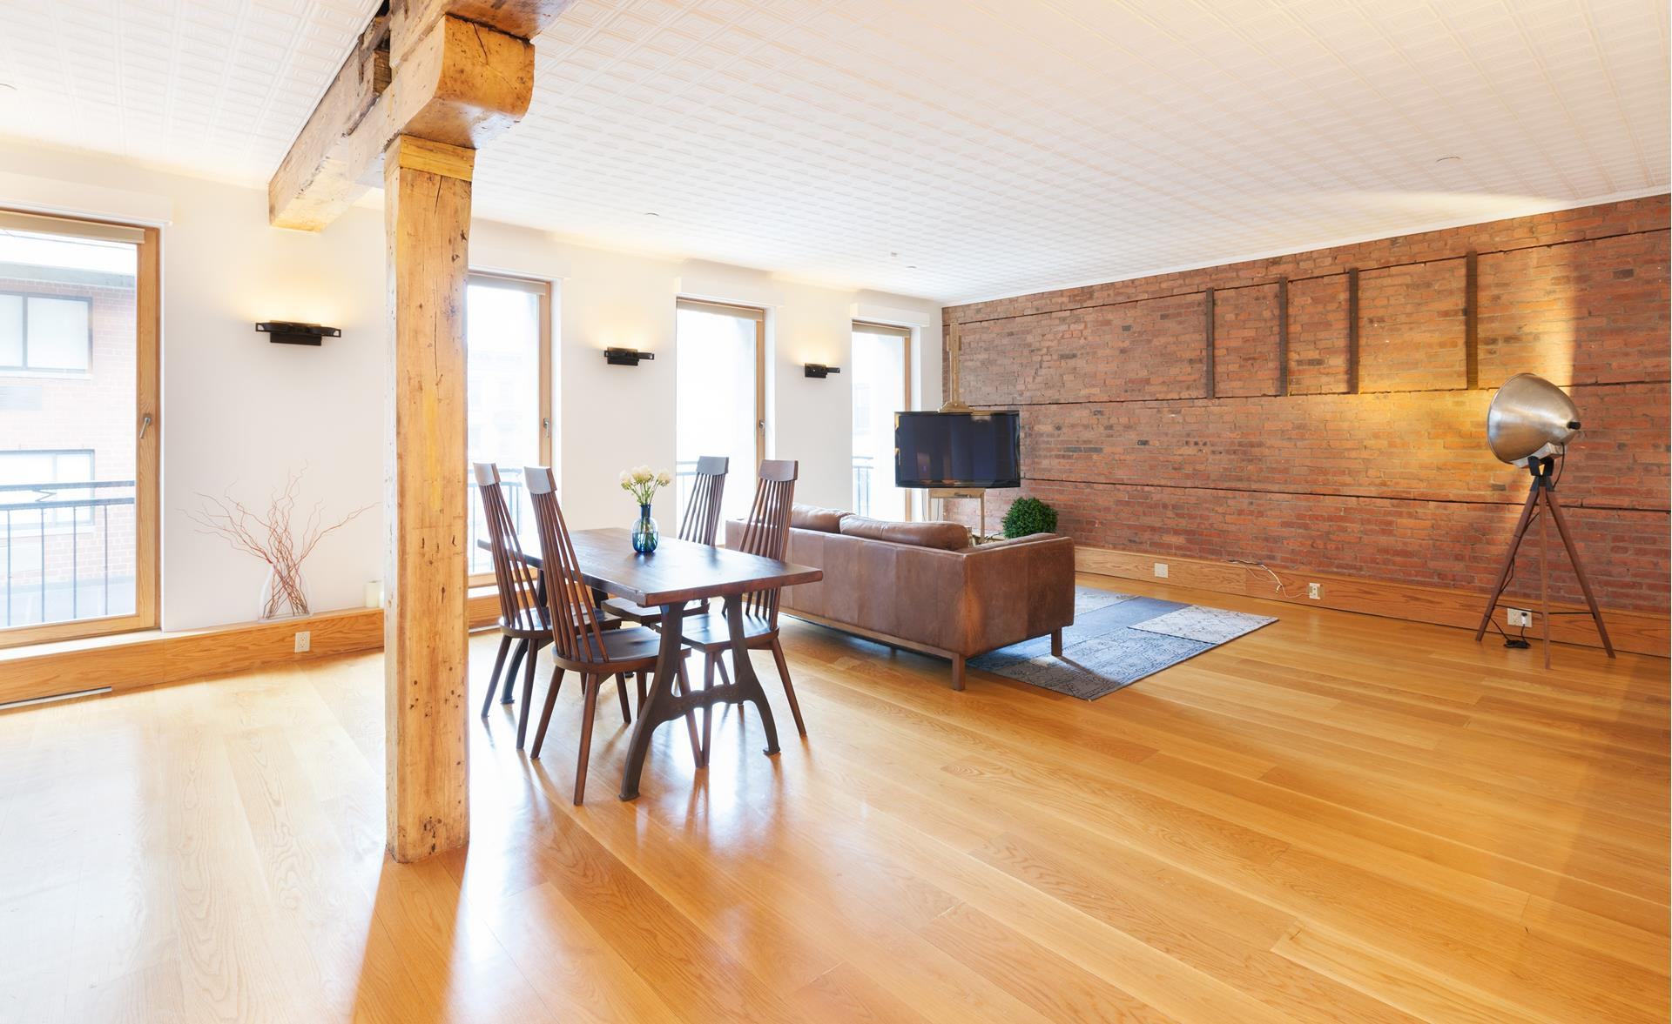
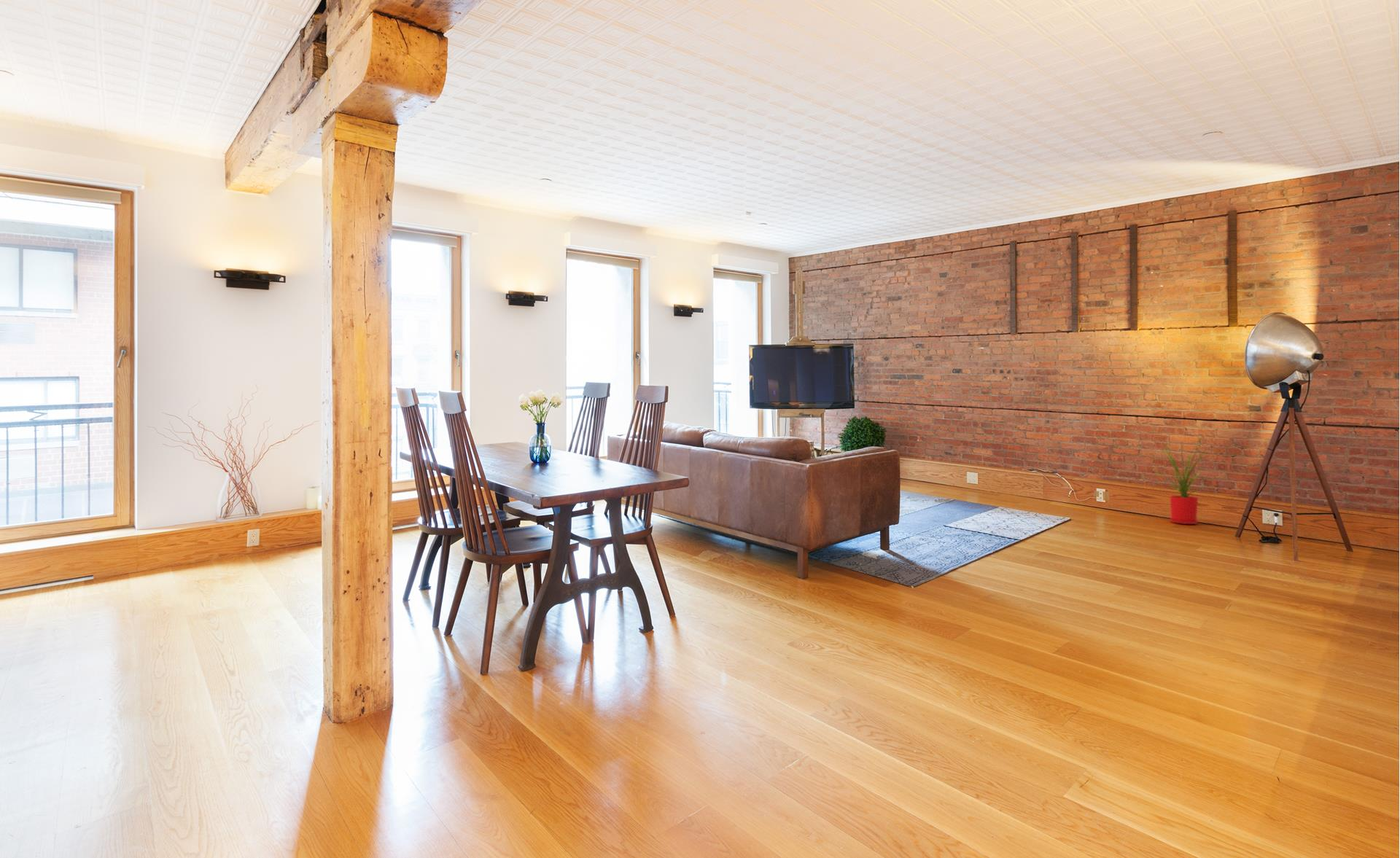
+ house plant [1146,438,1225,525]
